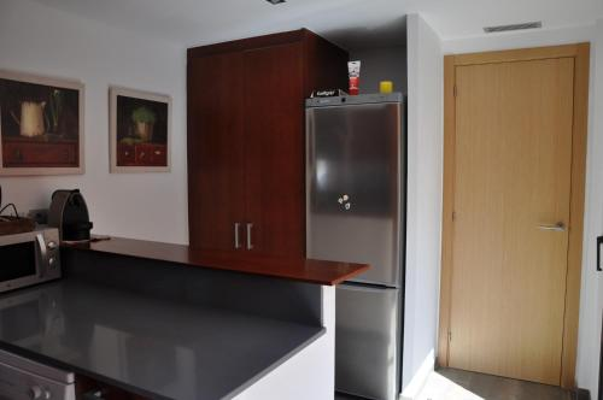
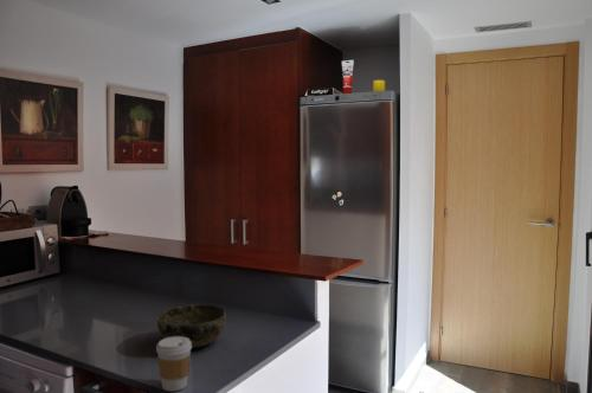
+ coffee cup [155,336,193,392]
+ bowl [156,303,227,349]
